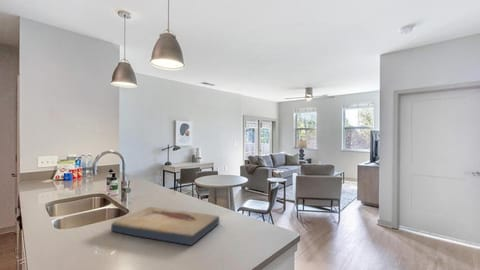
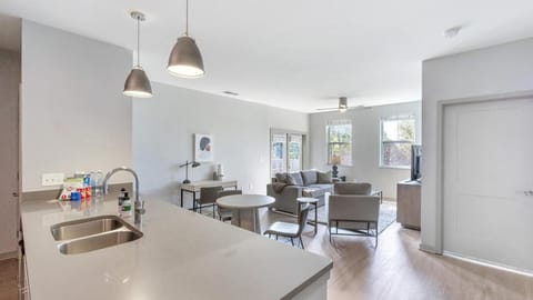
- fish fossil [110,206,220,246]
